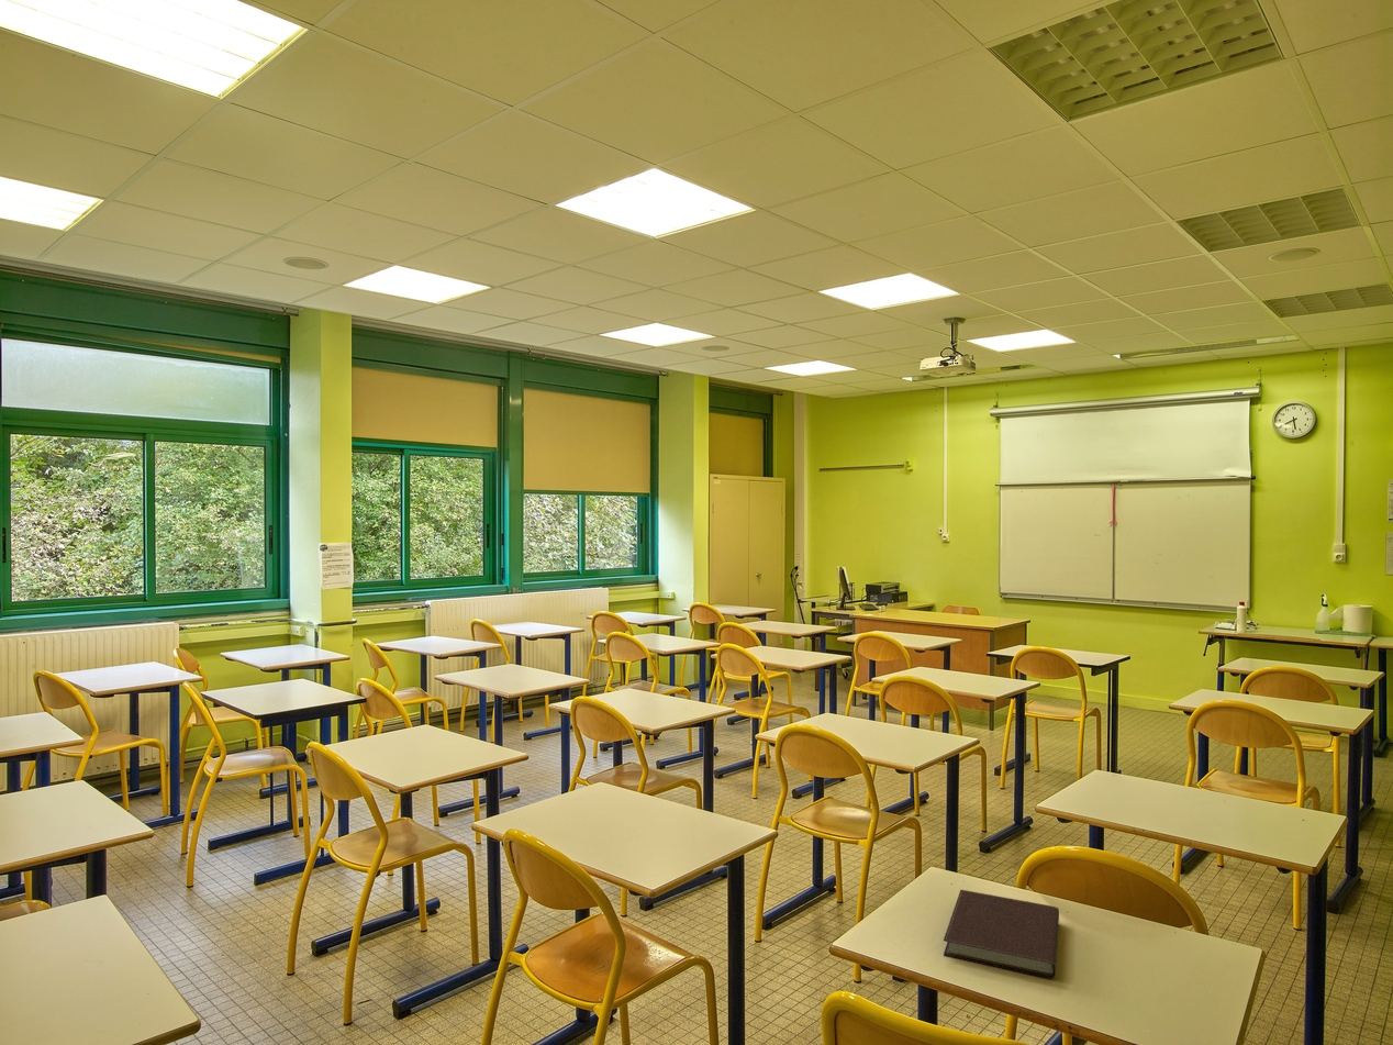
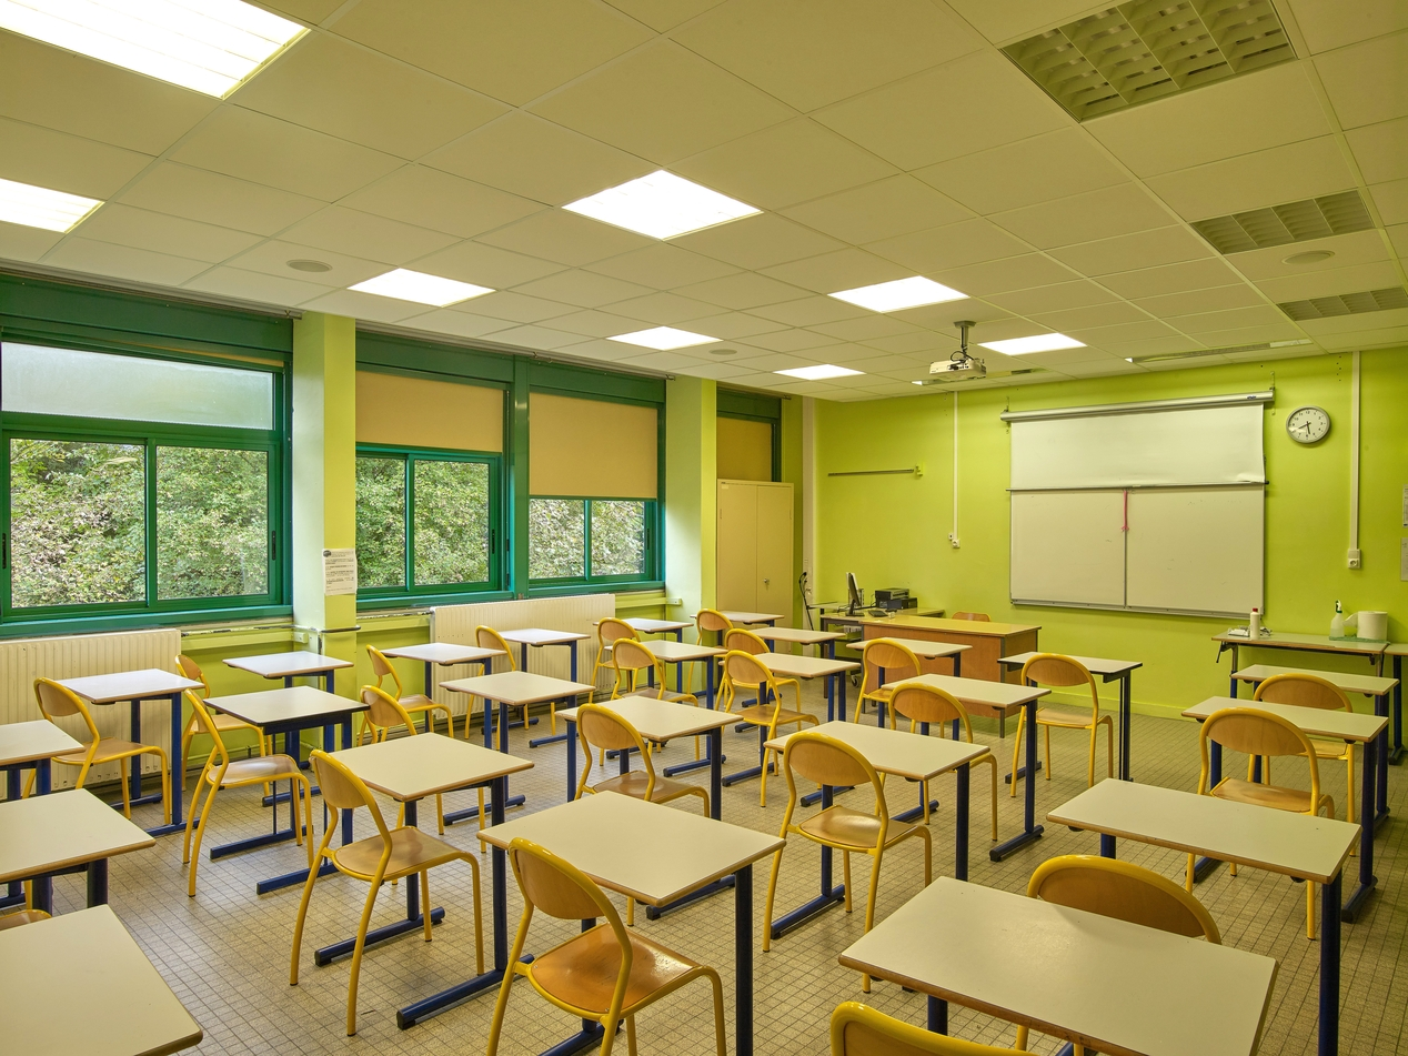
- notebook [943,889,1060,979]
